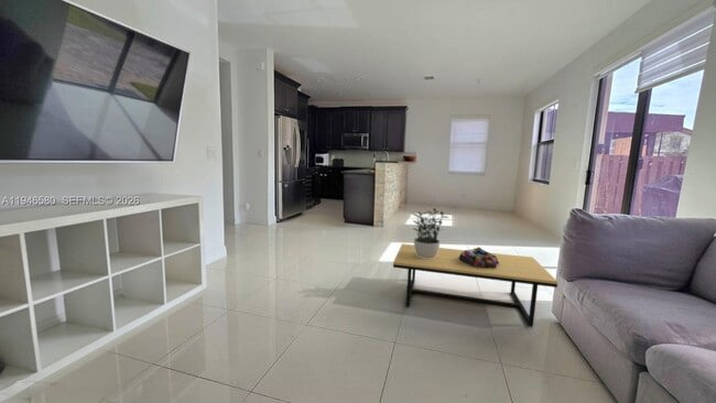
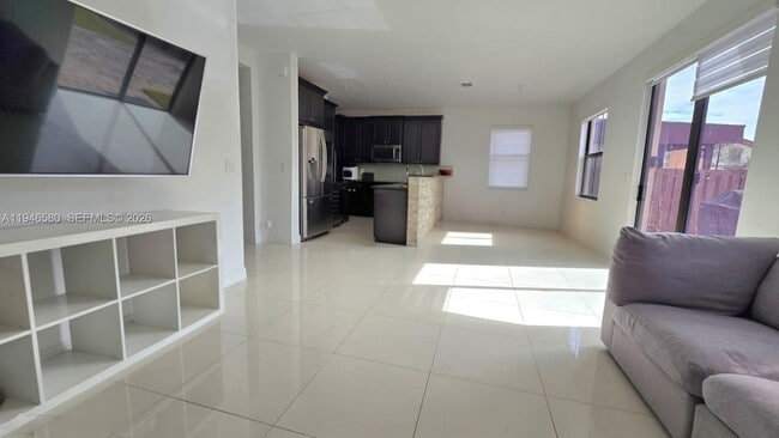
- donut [458,247,499,268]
- potted plant [410,207,449,259]
- coffee table [392,243,558,327]
